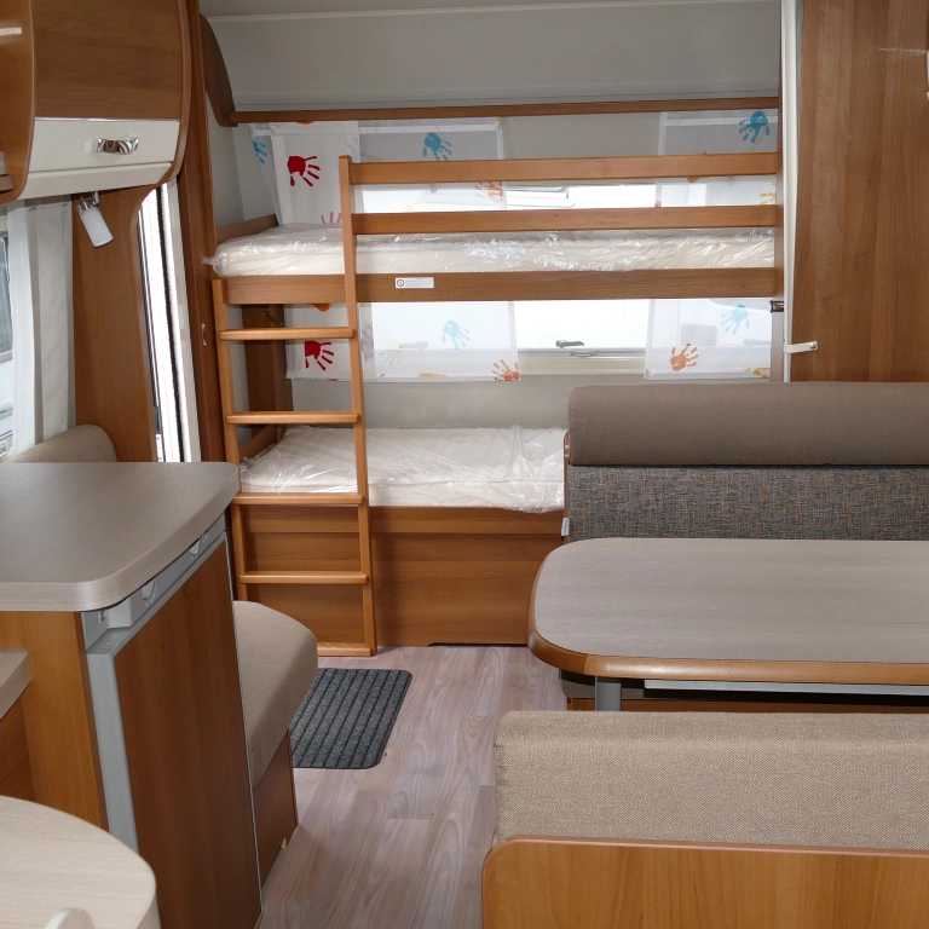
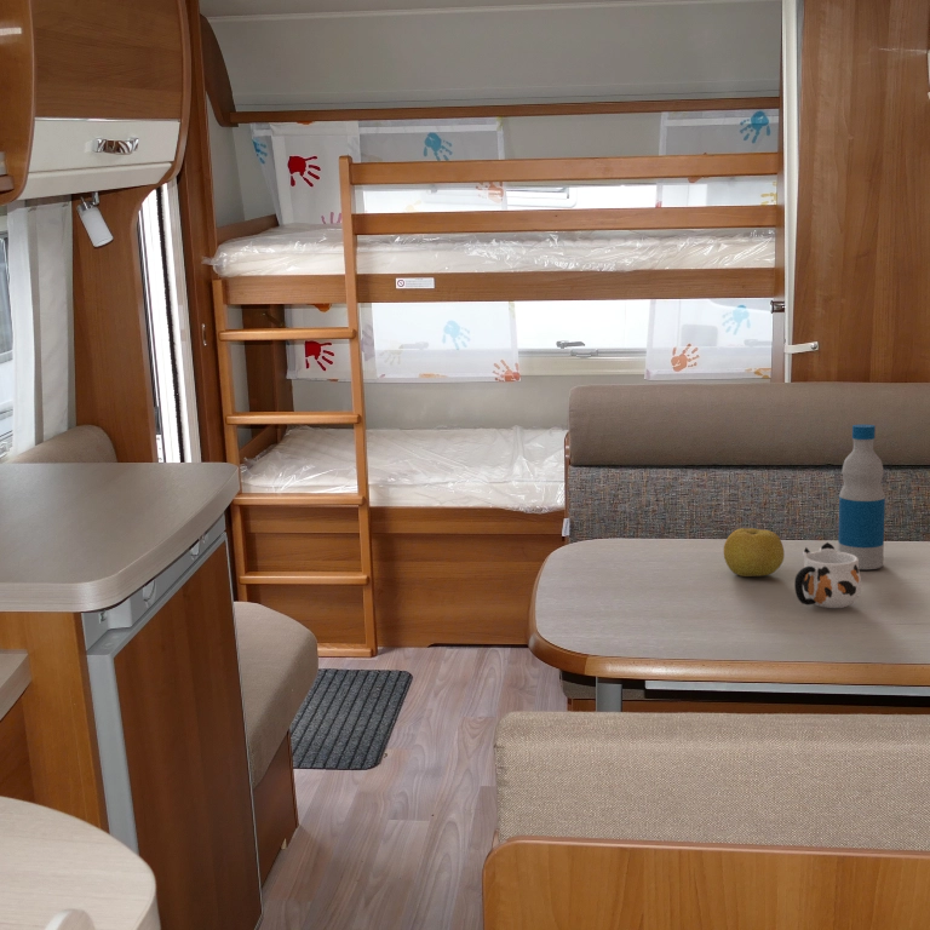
+ bottle [837,423,886,570]
+ mug [793,541,862,609]
+ fruit [723,527,786,578]
